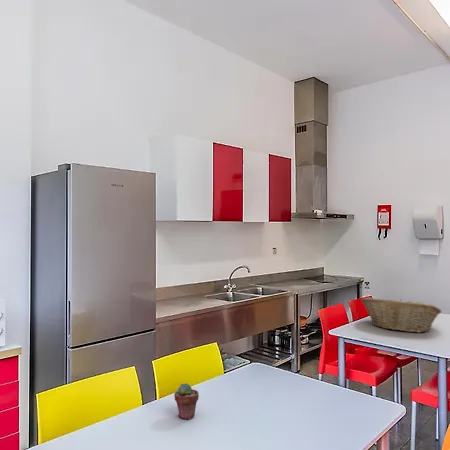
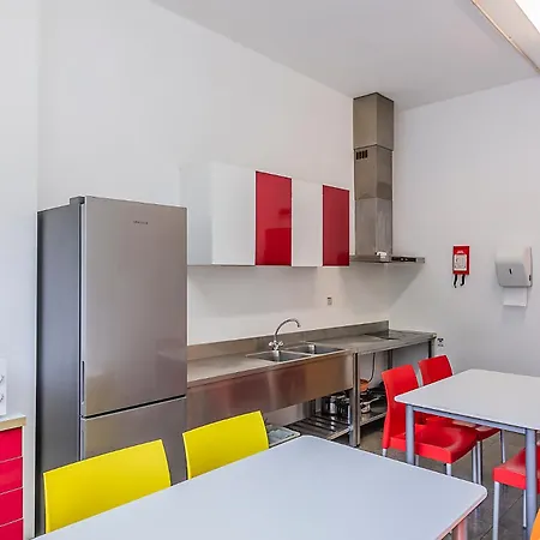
- fruit basket [360,297,442,334]
- potted succulent [173,382,200,421]
